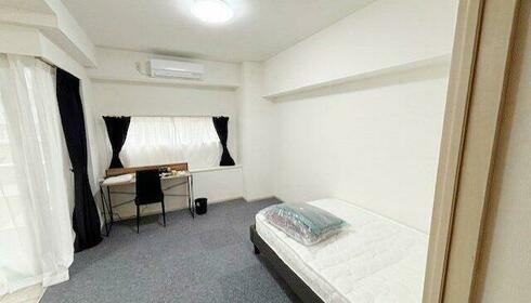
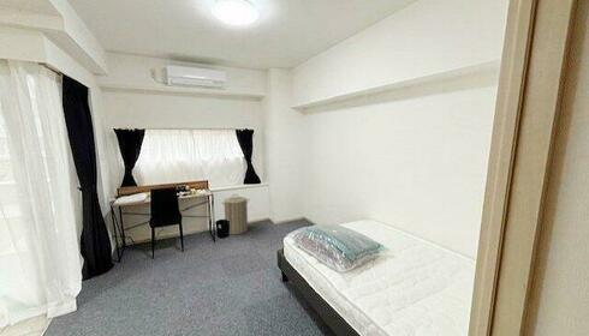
+ laundry hamper [220,193,250,235]
